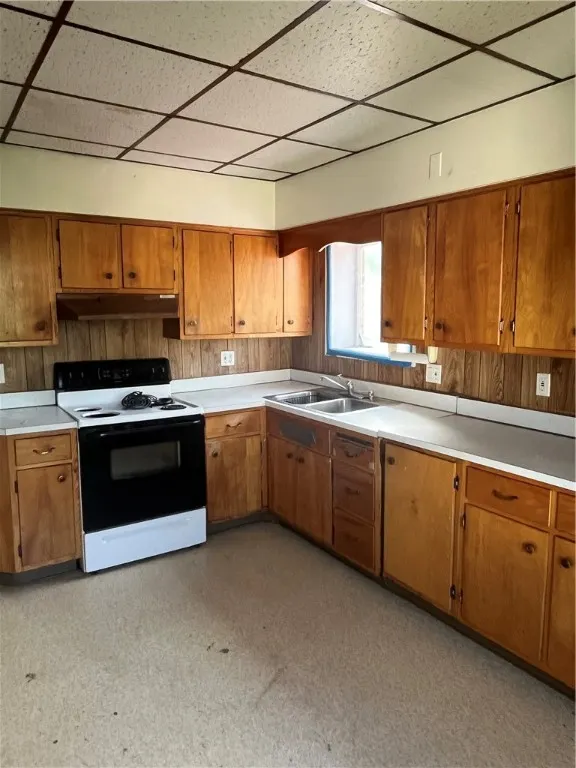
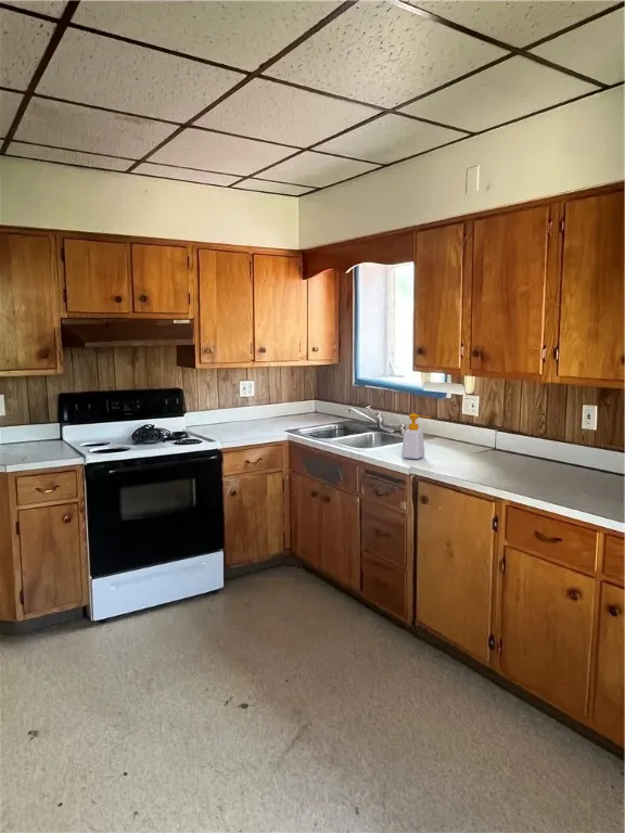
+ soap bottle [400,412,432,460]
